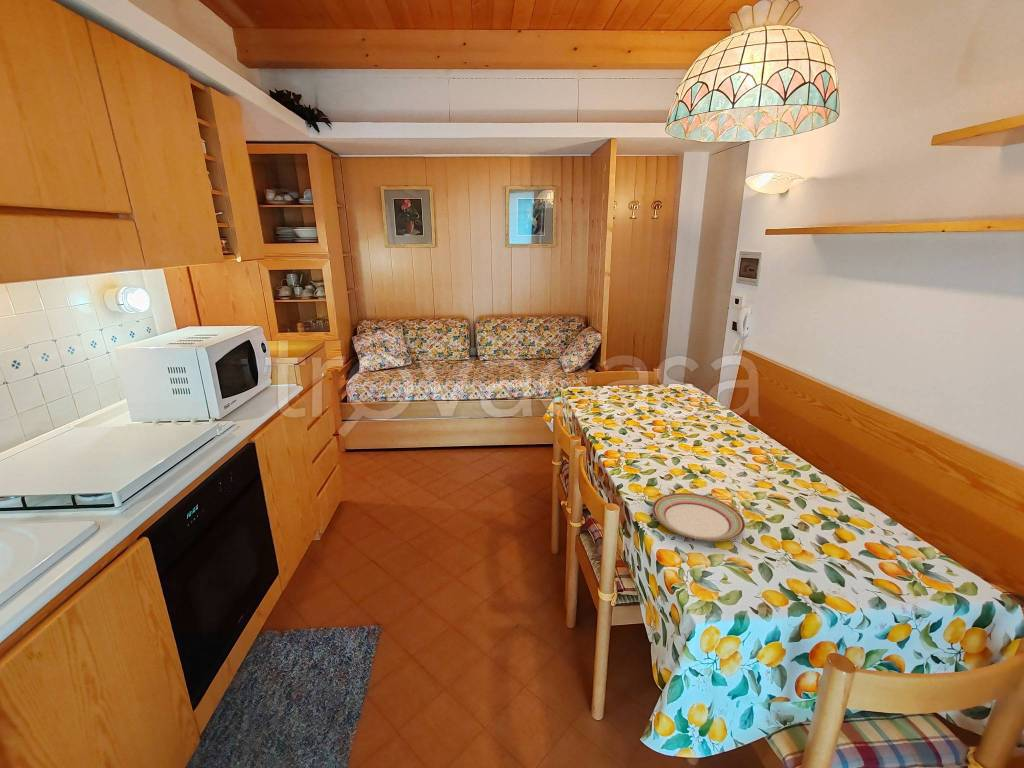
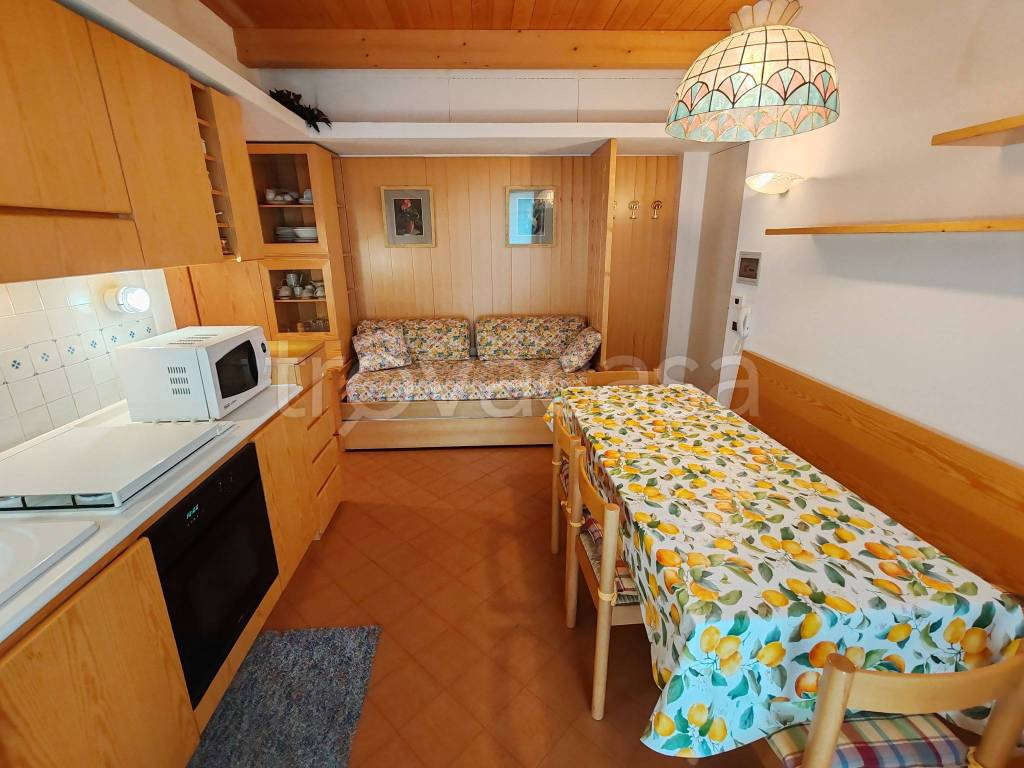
- plate [651,492,746,542]
